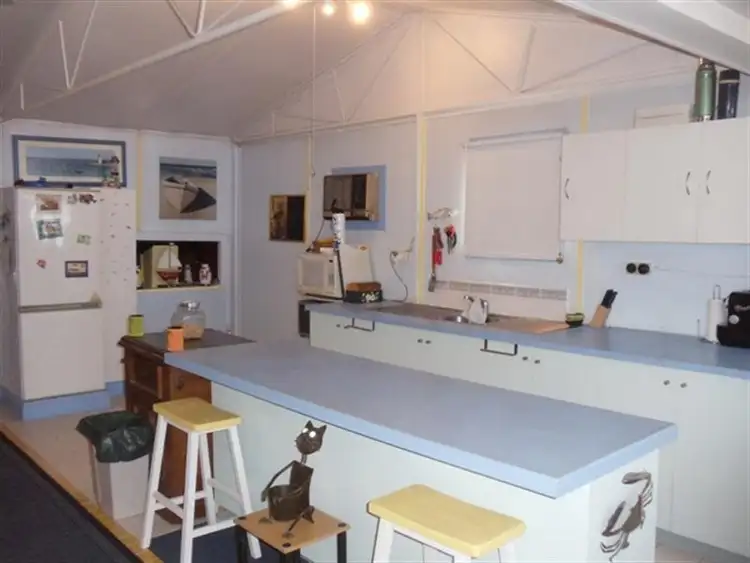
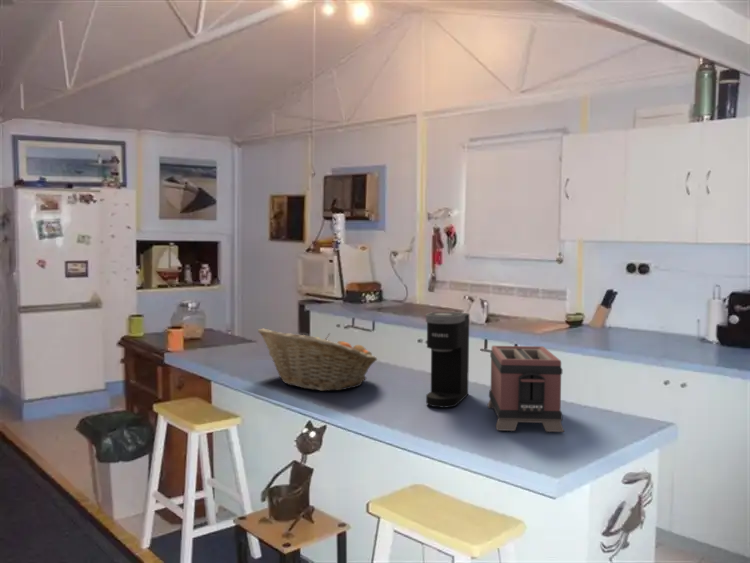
+ toaster [487,345,565,433]
+ fruit basket [257,327,378,392]
+ coffee maker [425,311,470,408]
